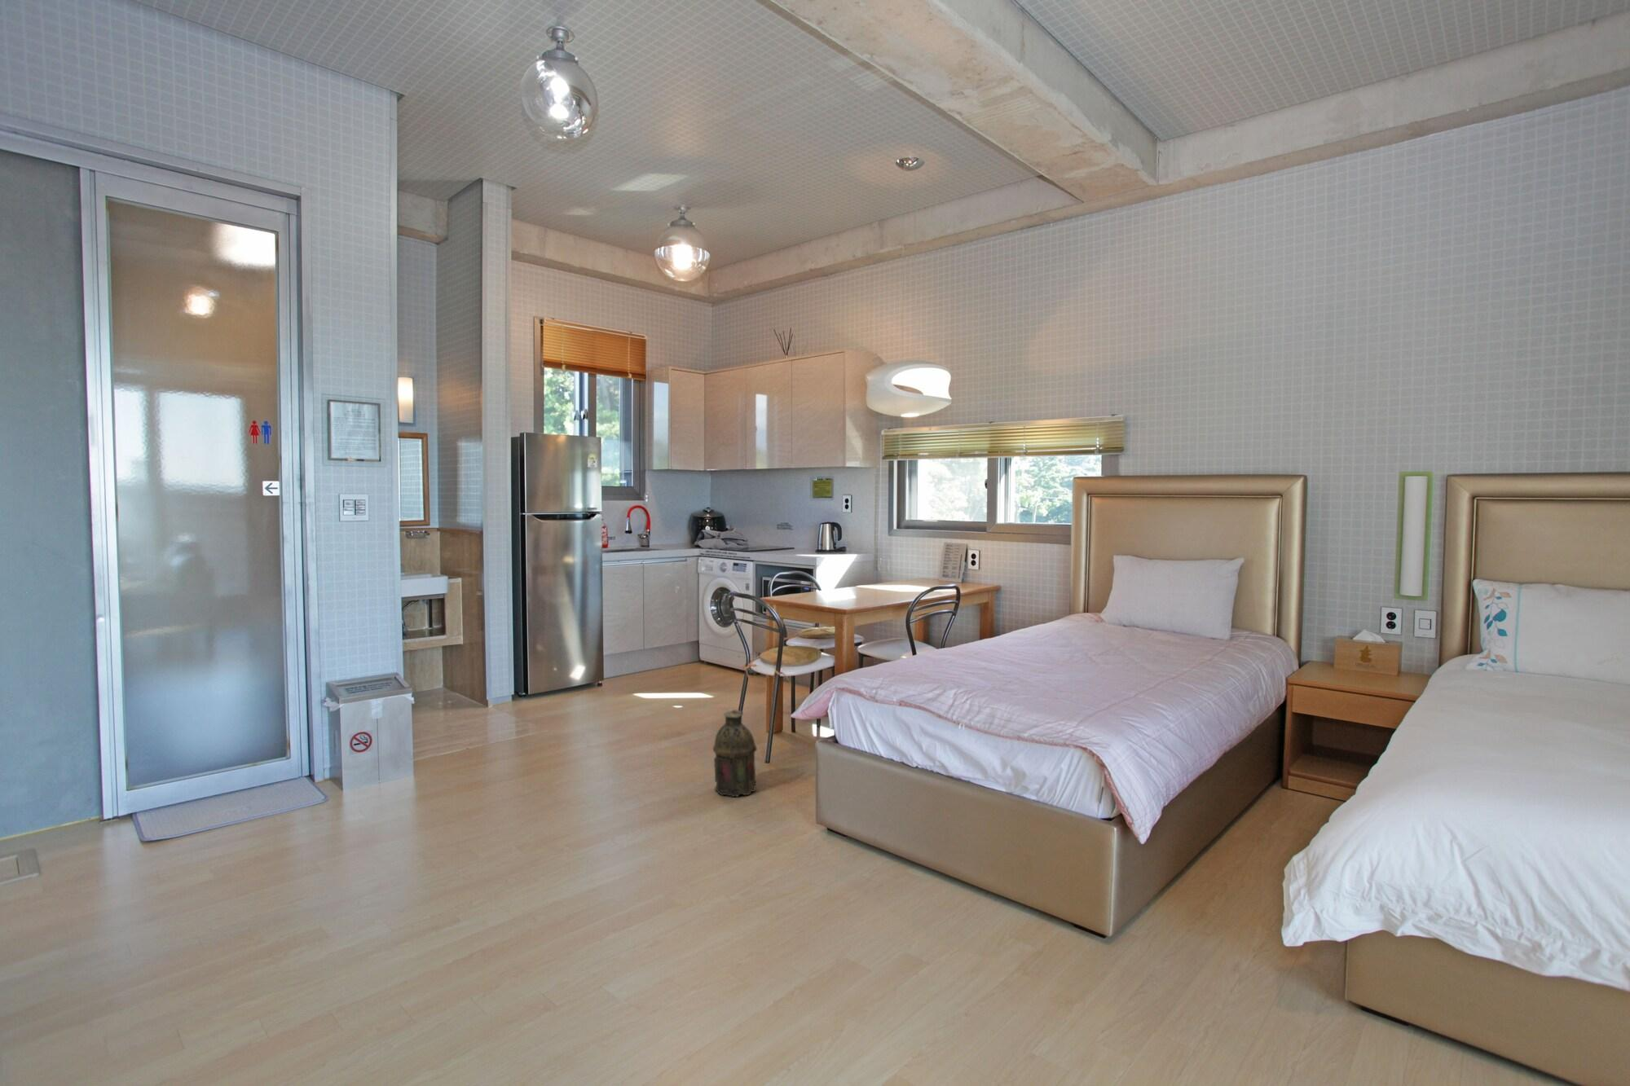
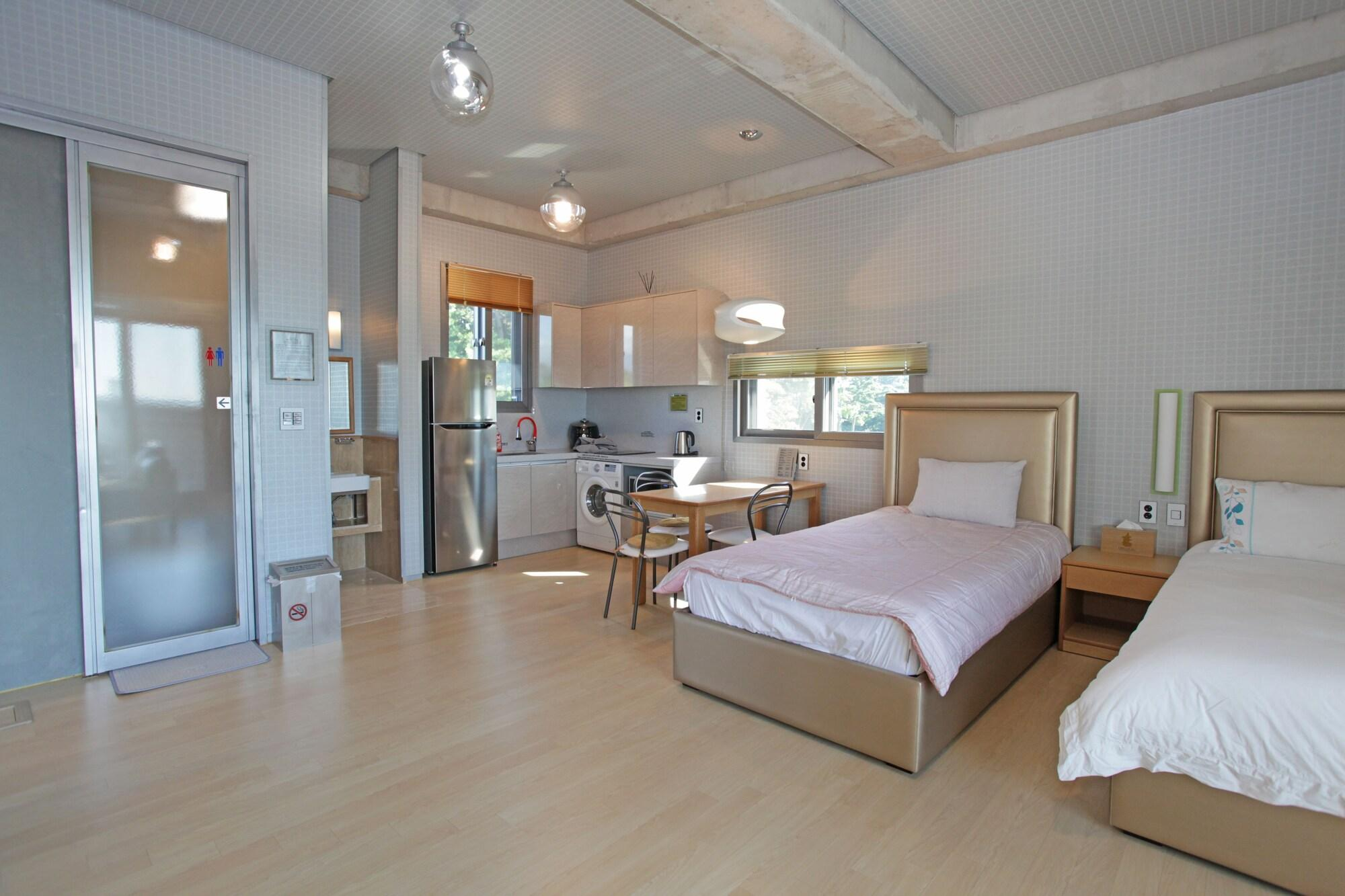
- lantern [713,709,757,798]
